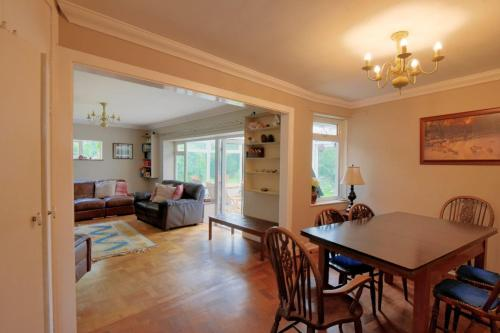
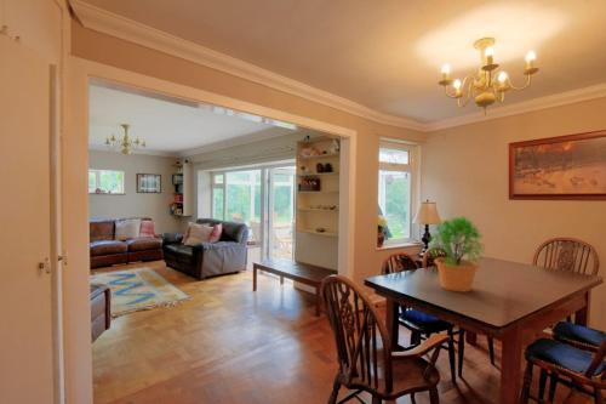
+ potted plant [428,216,490,292]
